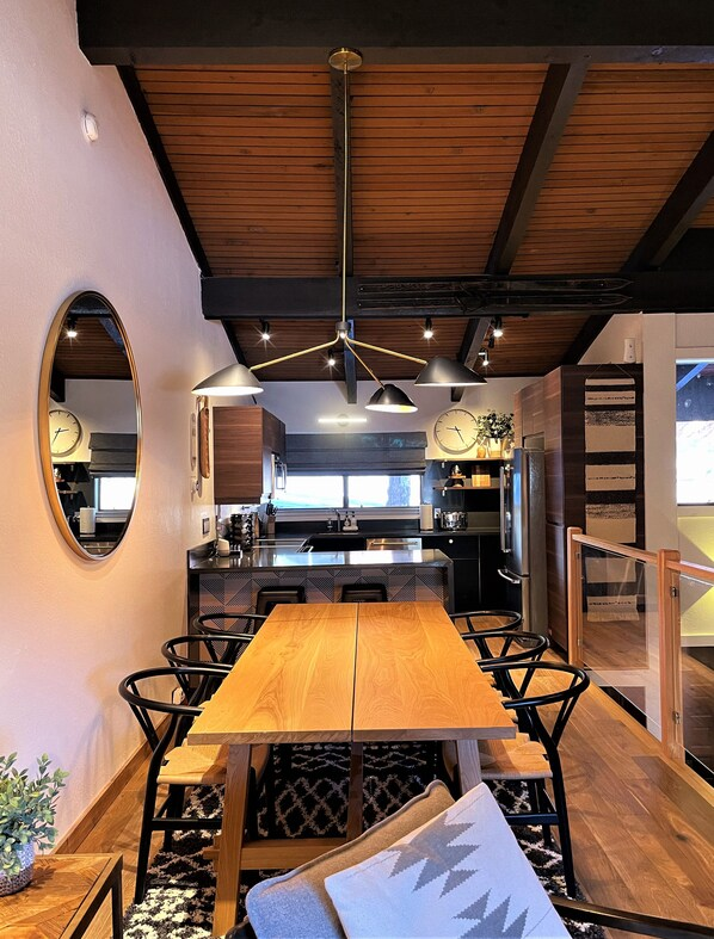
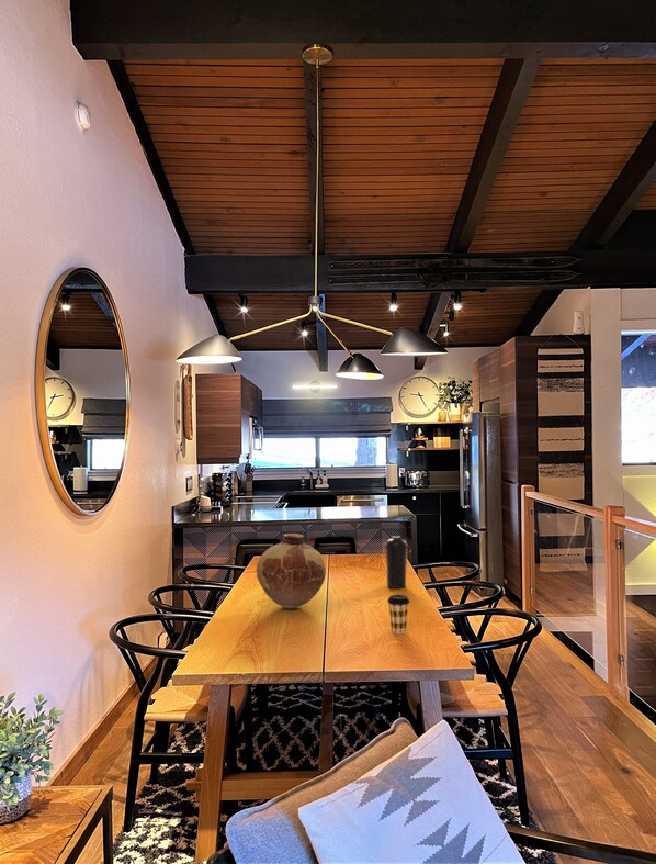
+ coffee cup [386,594,410,635]
+ vase [256,532,327,609]
+ water bottle [384,535,408,590]
